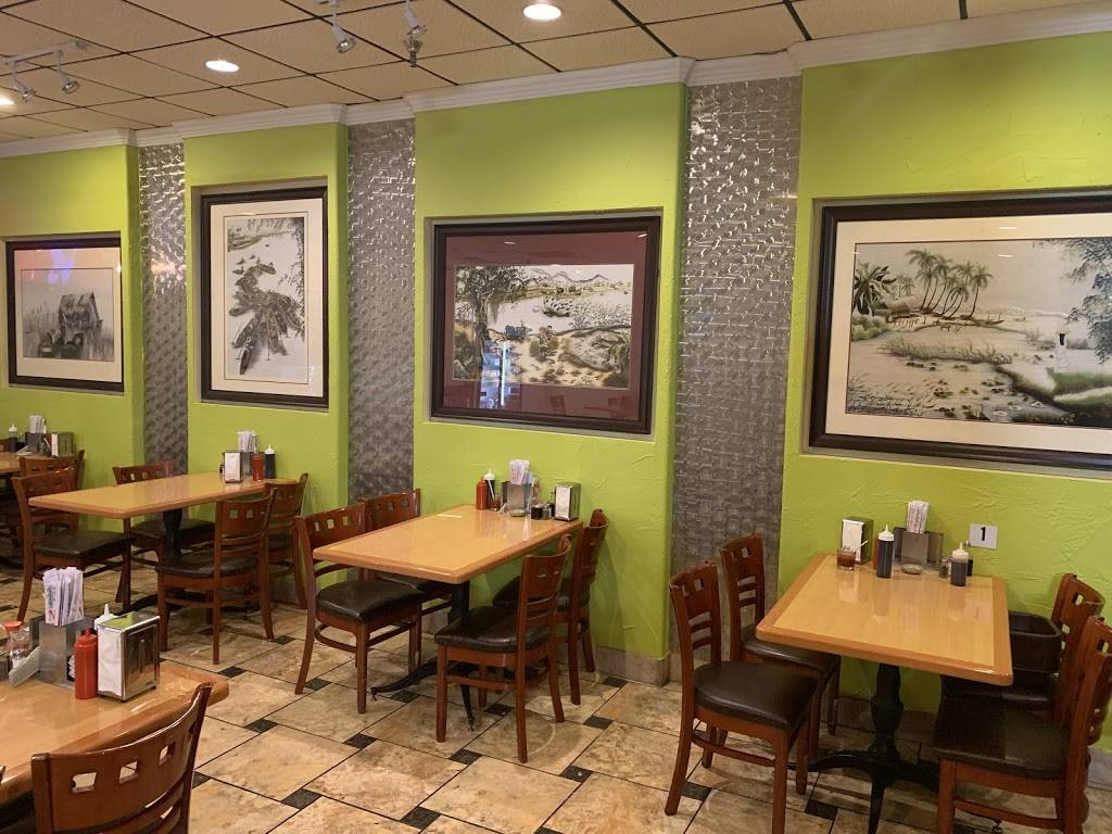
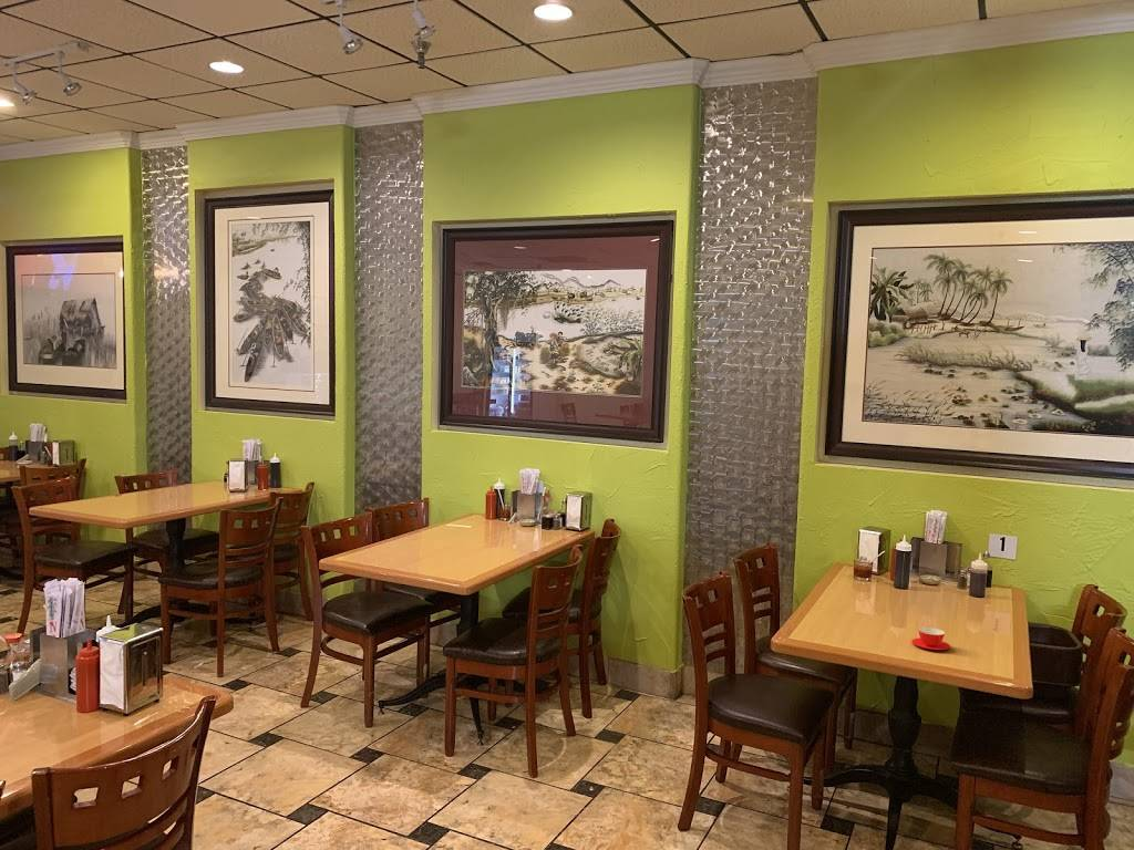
+ teacup [910,626,951,651]
